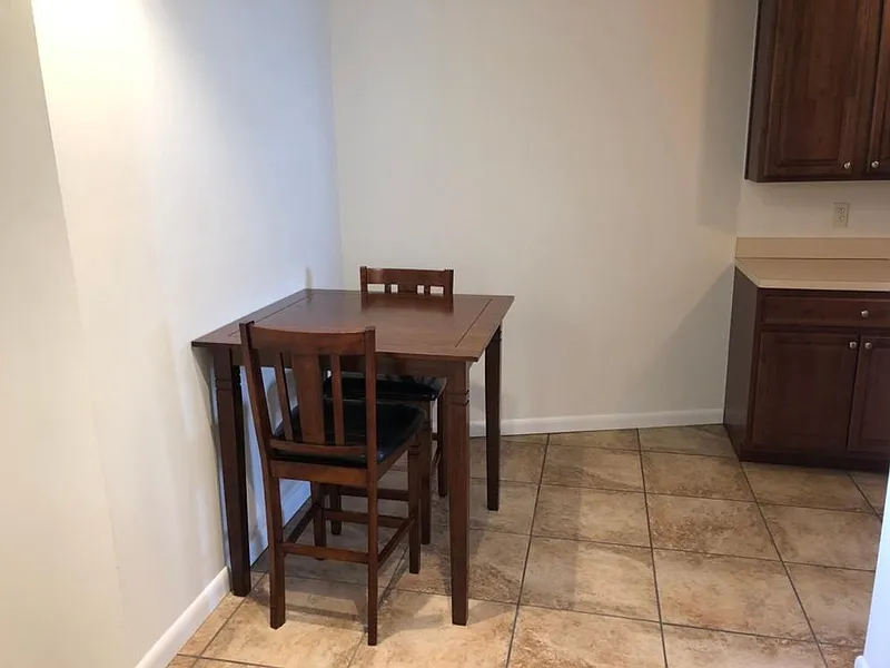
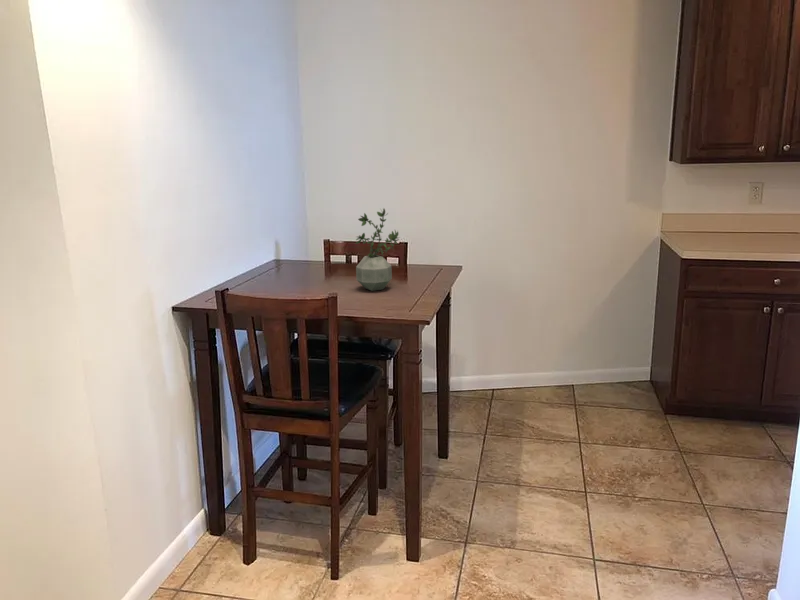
+ potted plant [354,208,401,292]
